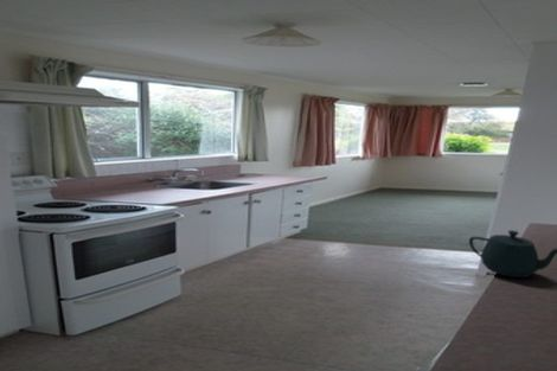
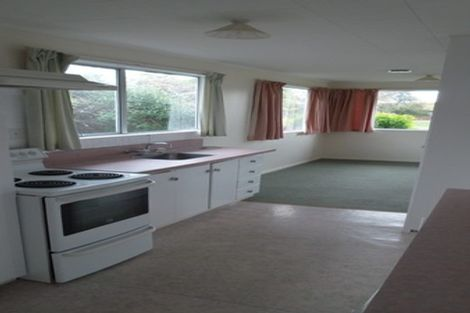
- teapot [468,229,557,279]
